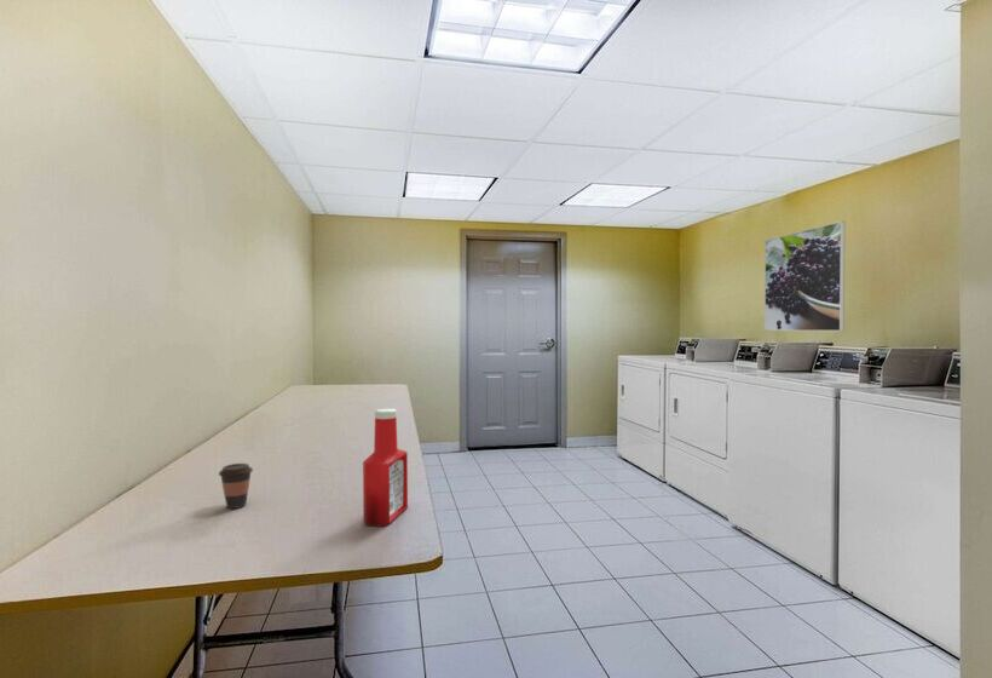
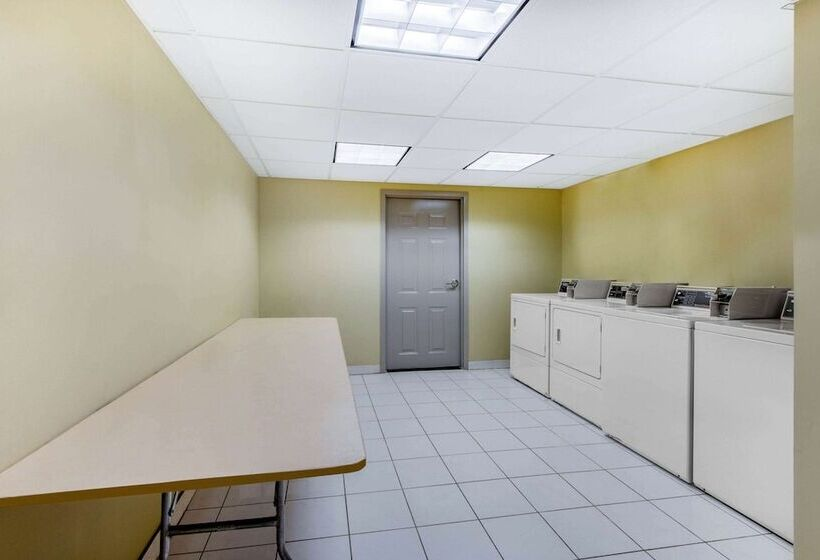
- coffee cup [218,462,254,510]
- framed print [763,220,846,332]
- soap bottle [362,408,409,528]
